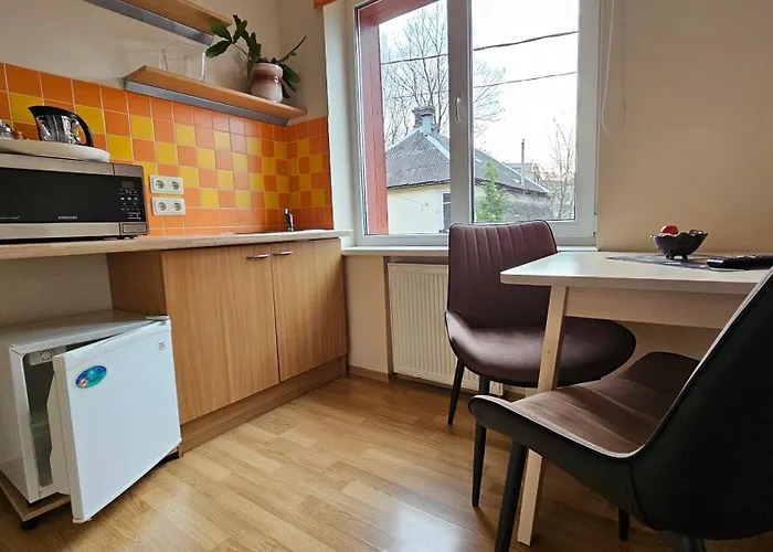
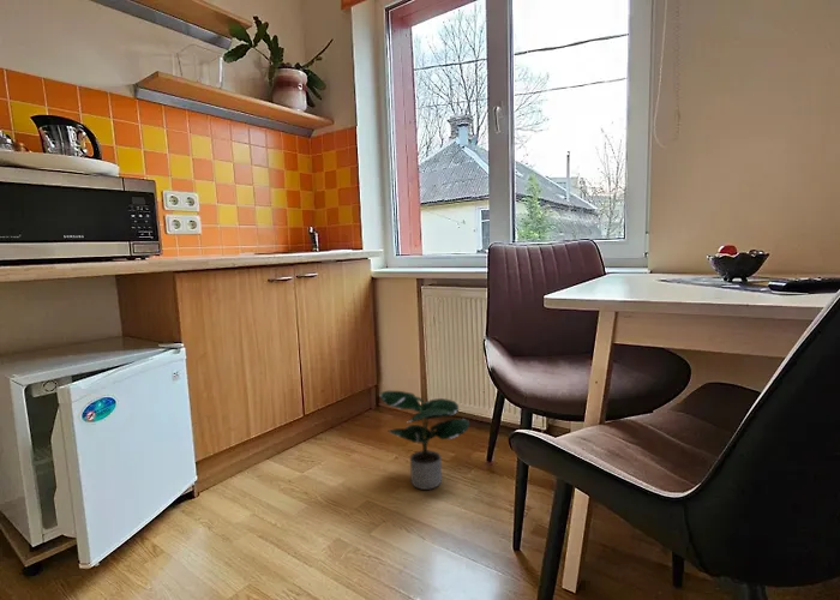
+ potted plant [379,390,470,491]
